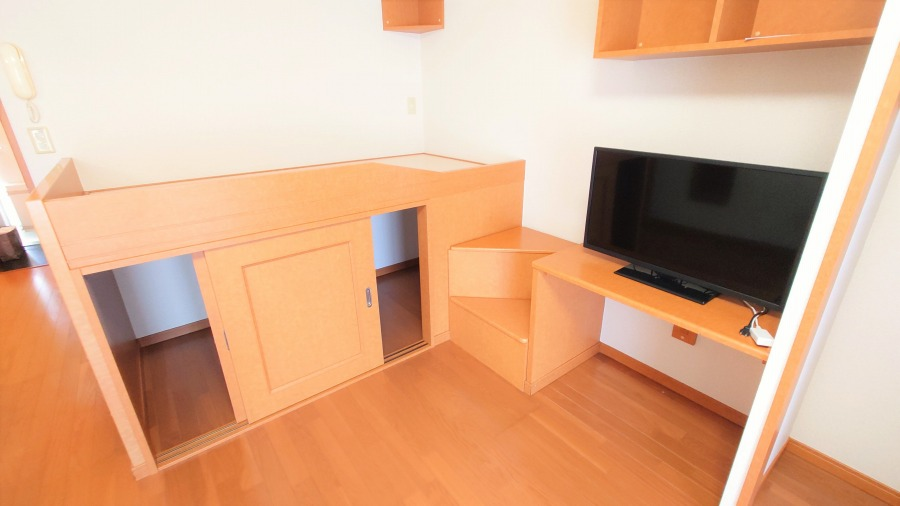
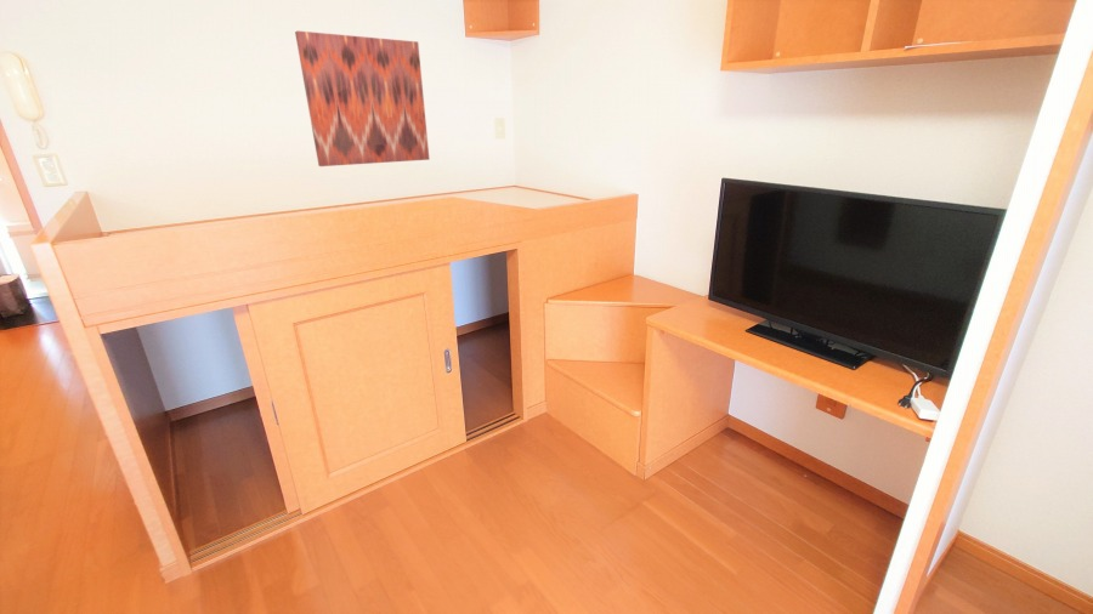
+ wall art [294,29,430,167]
